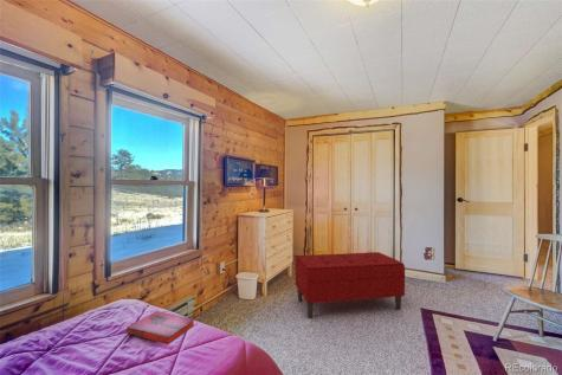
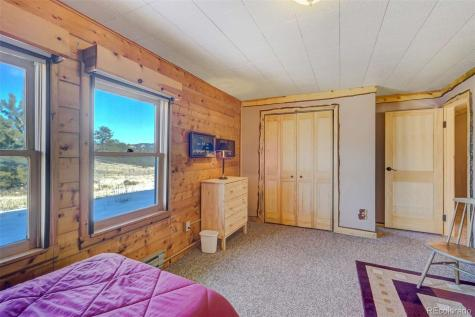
- hardback book [125,310,195,345]
- bench [295,251,406,319]
